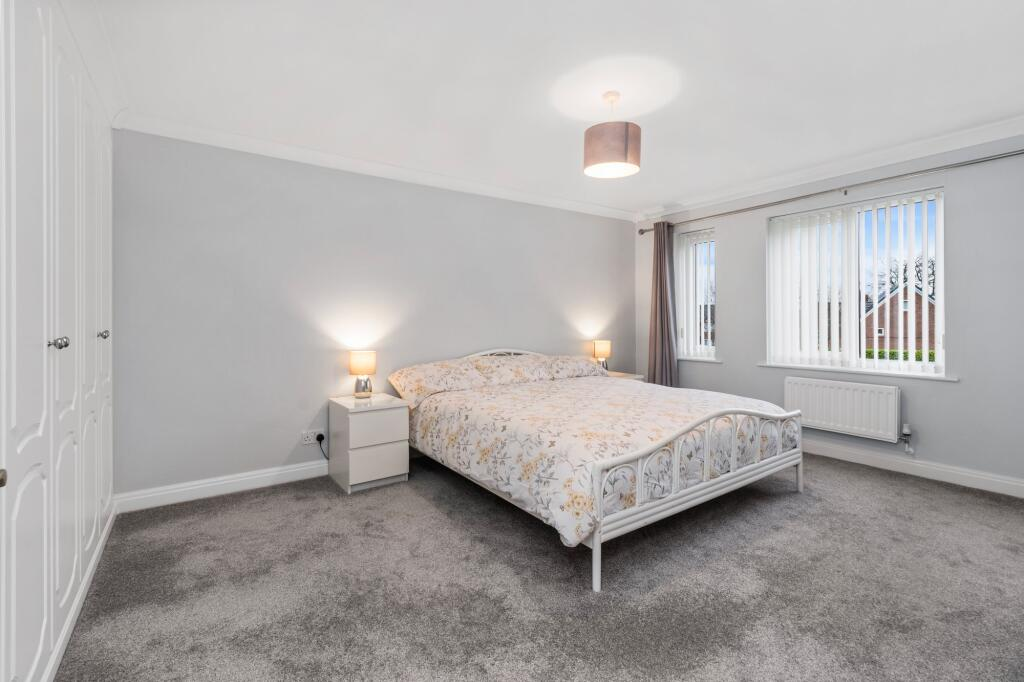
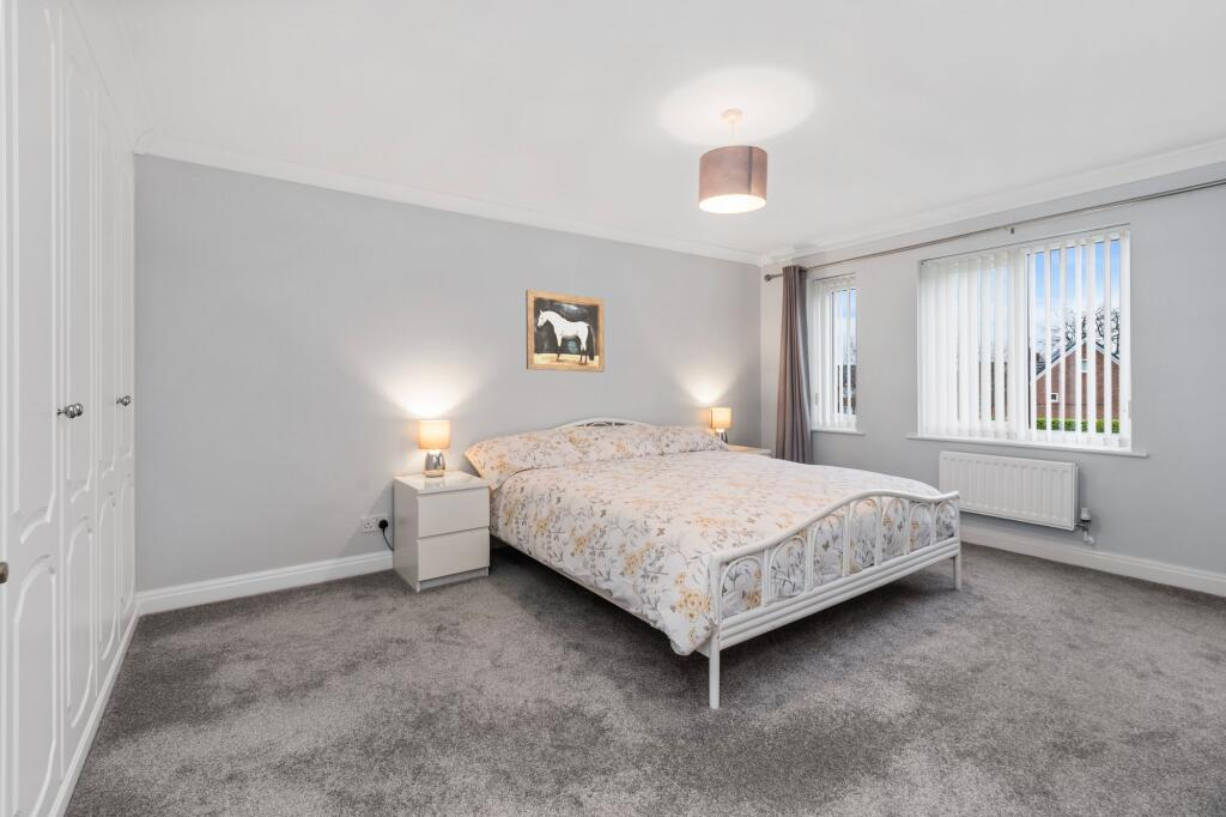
+ wall art [524,289,606,374]
